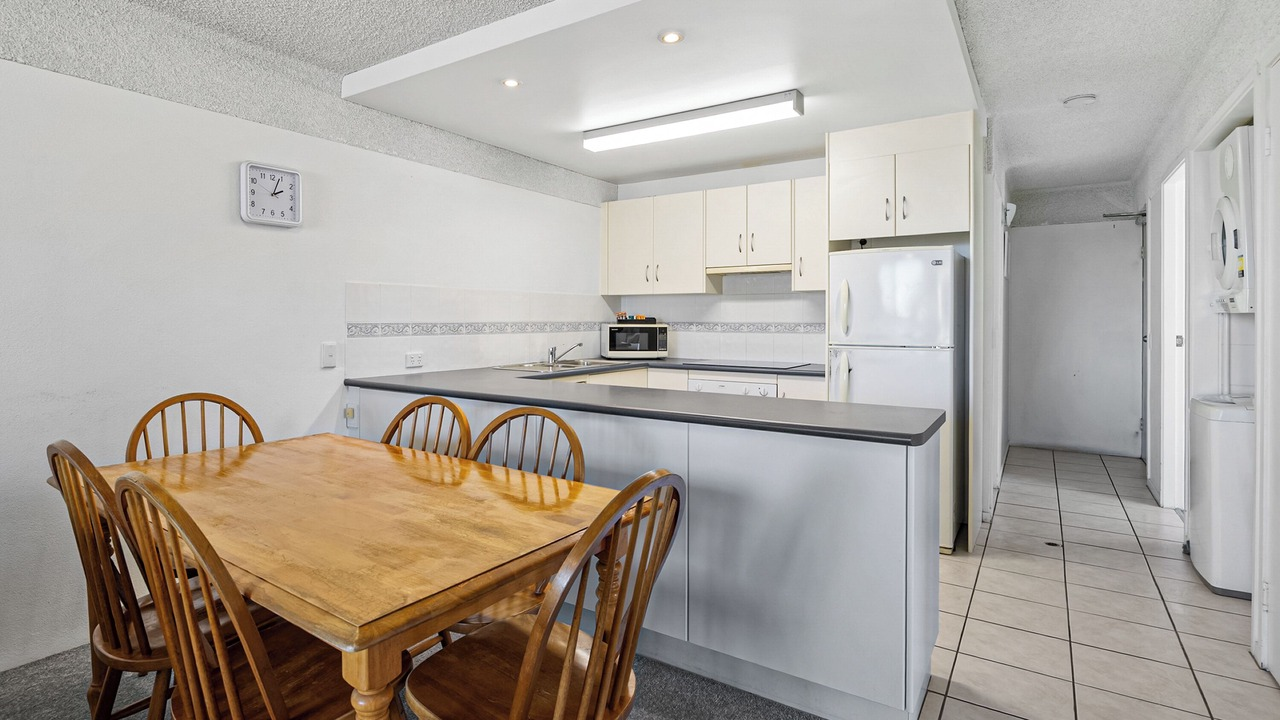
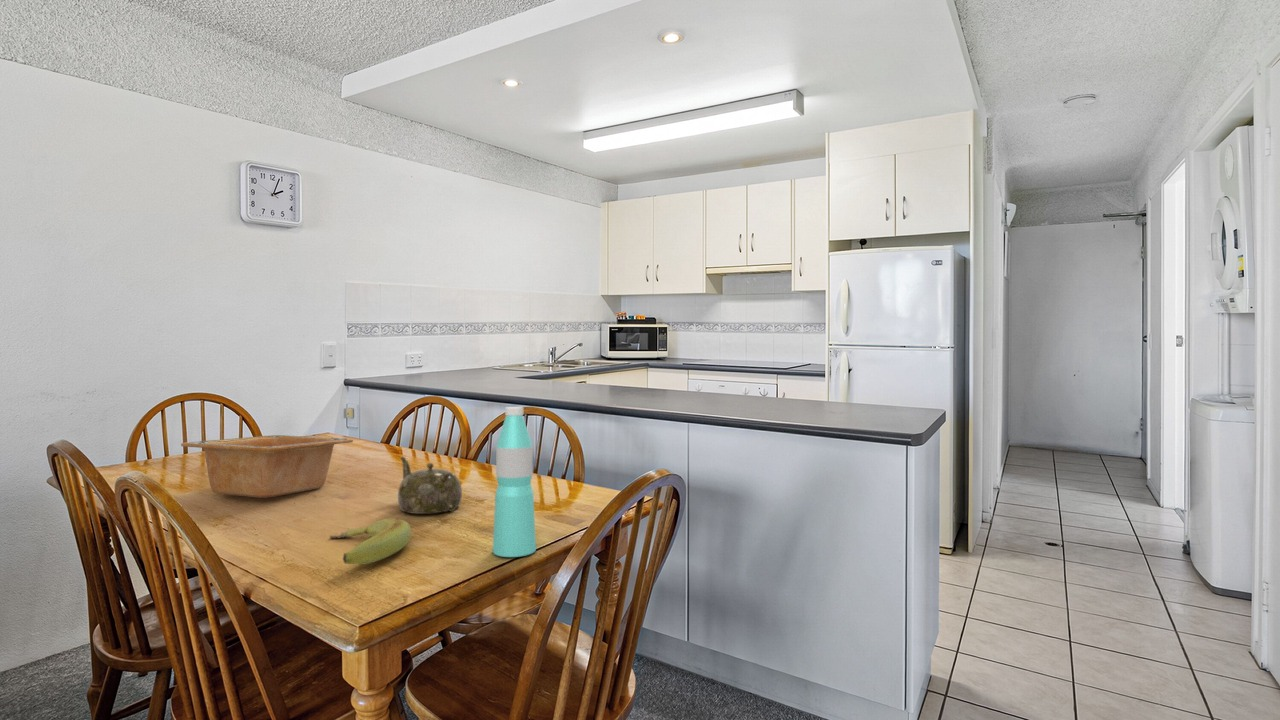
+ banana [329,517,412,565]
+ water bottle [492,406,537,558]
+ teapot [397,456,463,515]
+ serving bowl [180,434,354,499]
